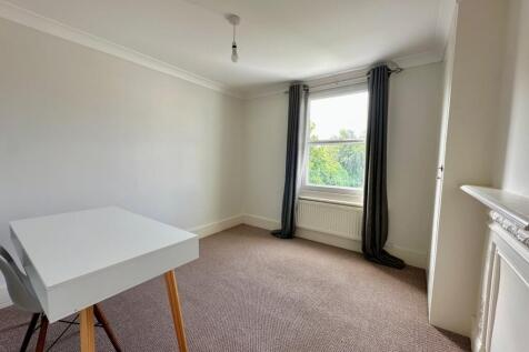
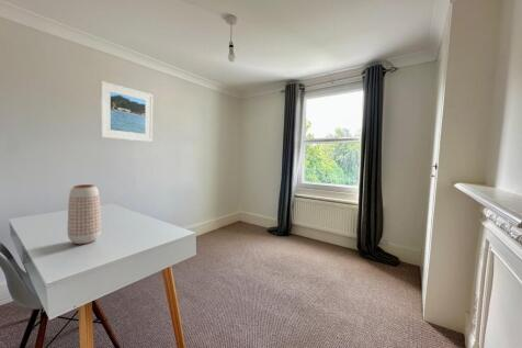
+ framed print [100,80,154,143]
+ planter [67,183,102,246]
